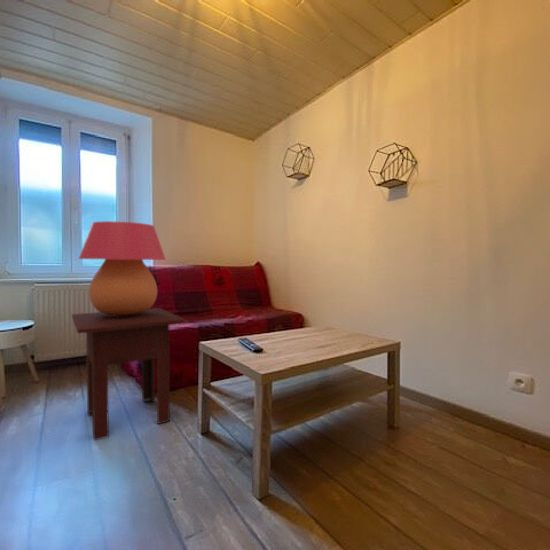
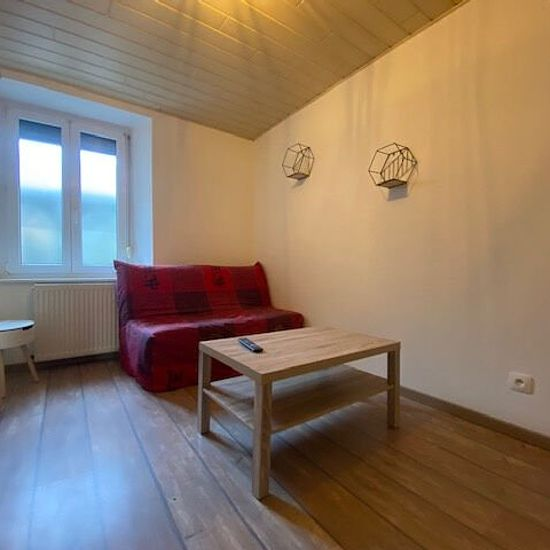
- table lamp [78,220,167,316]
- side table [71,307,186,441]
